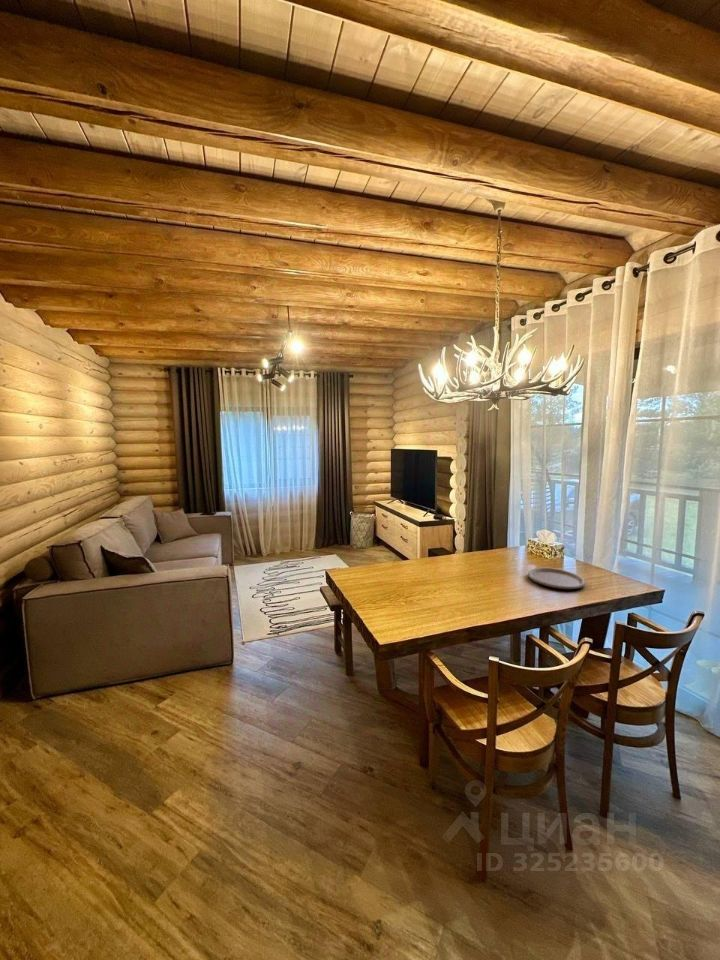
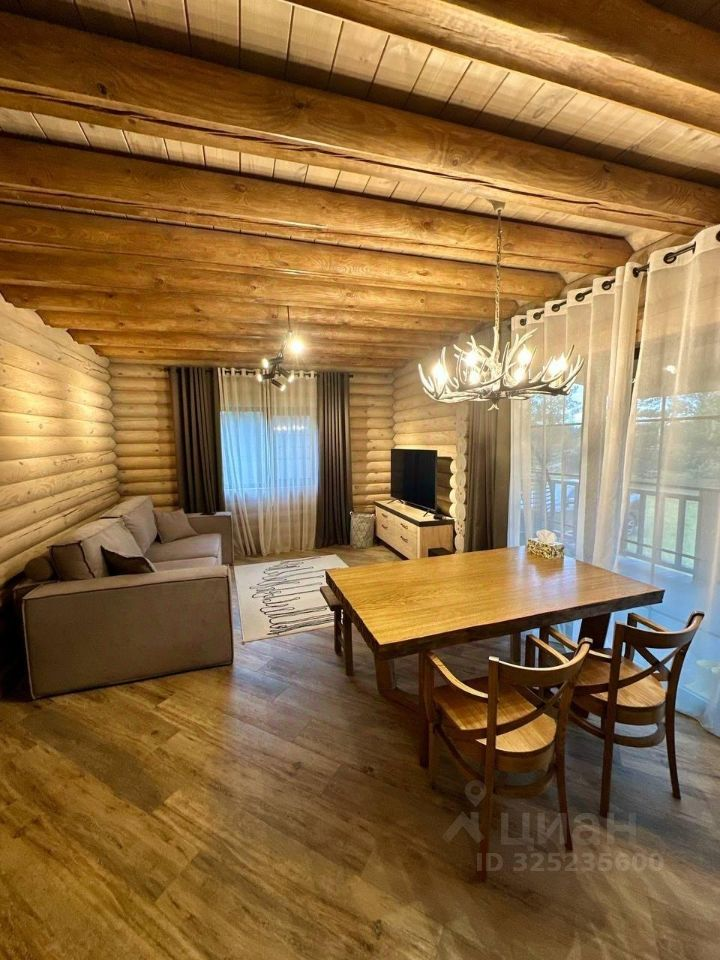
- plate [527,566,586,590]
